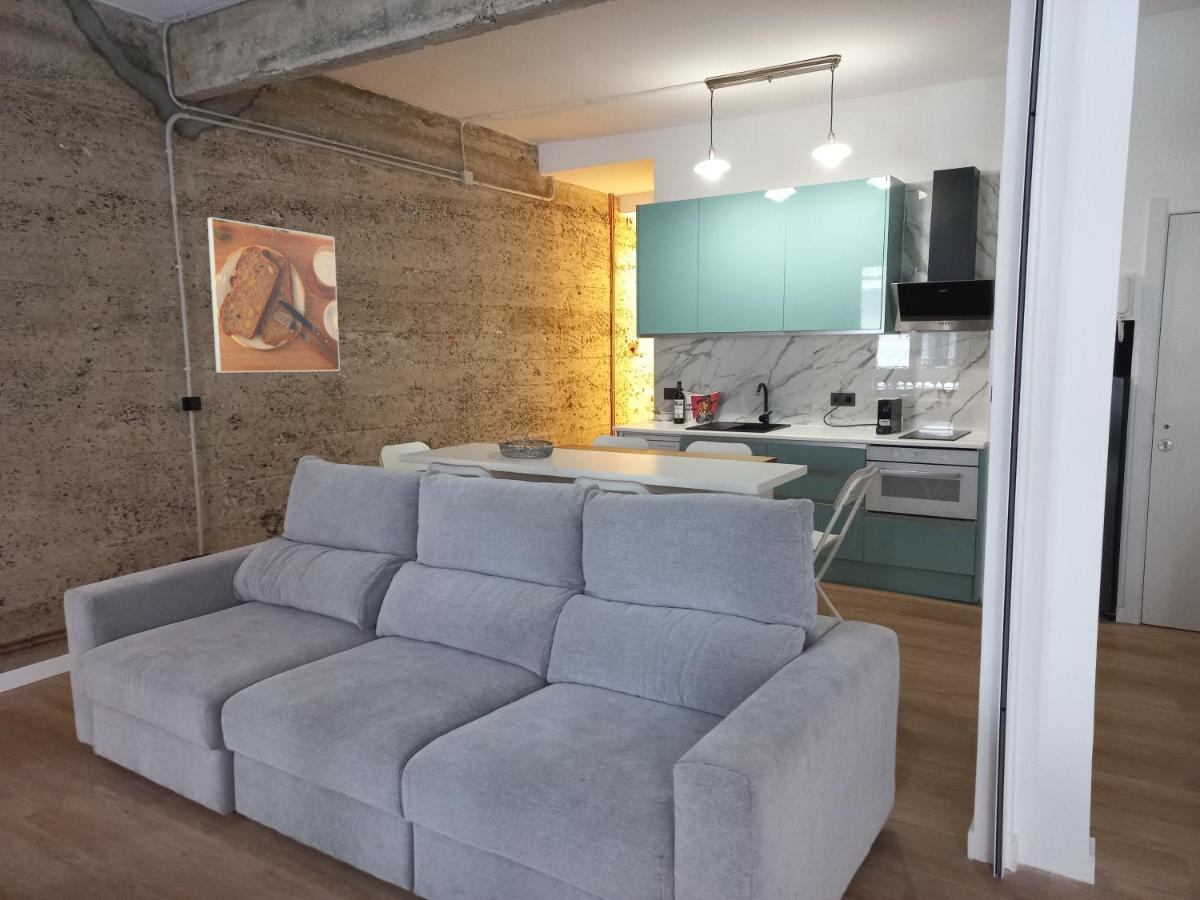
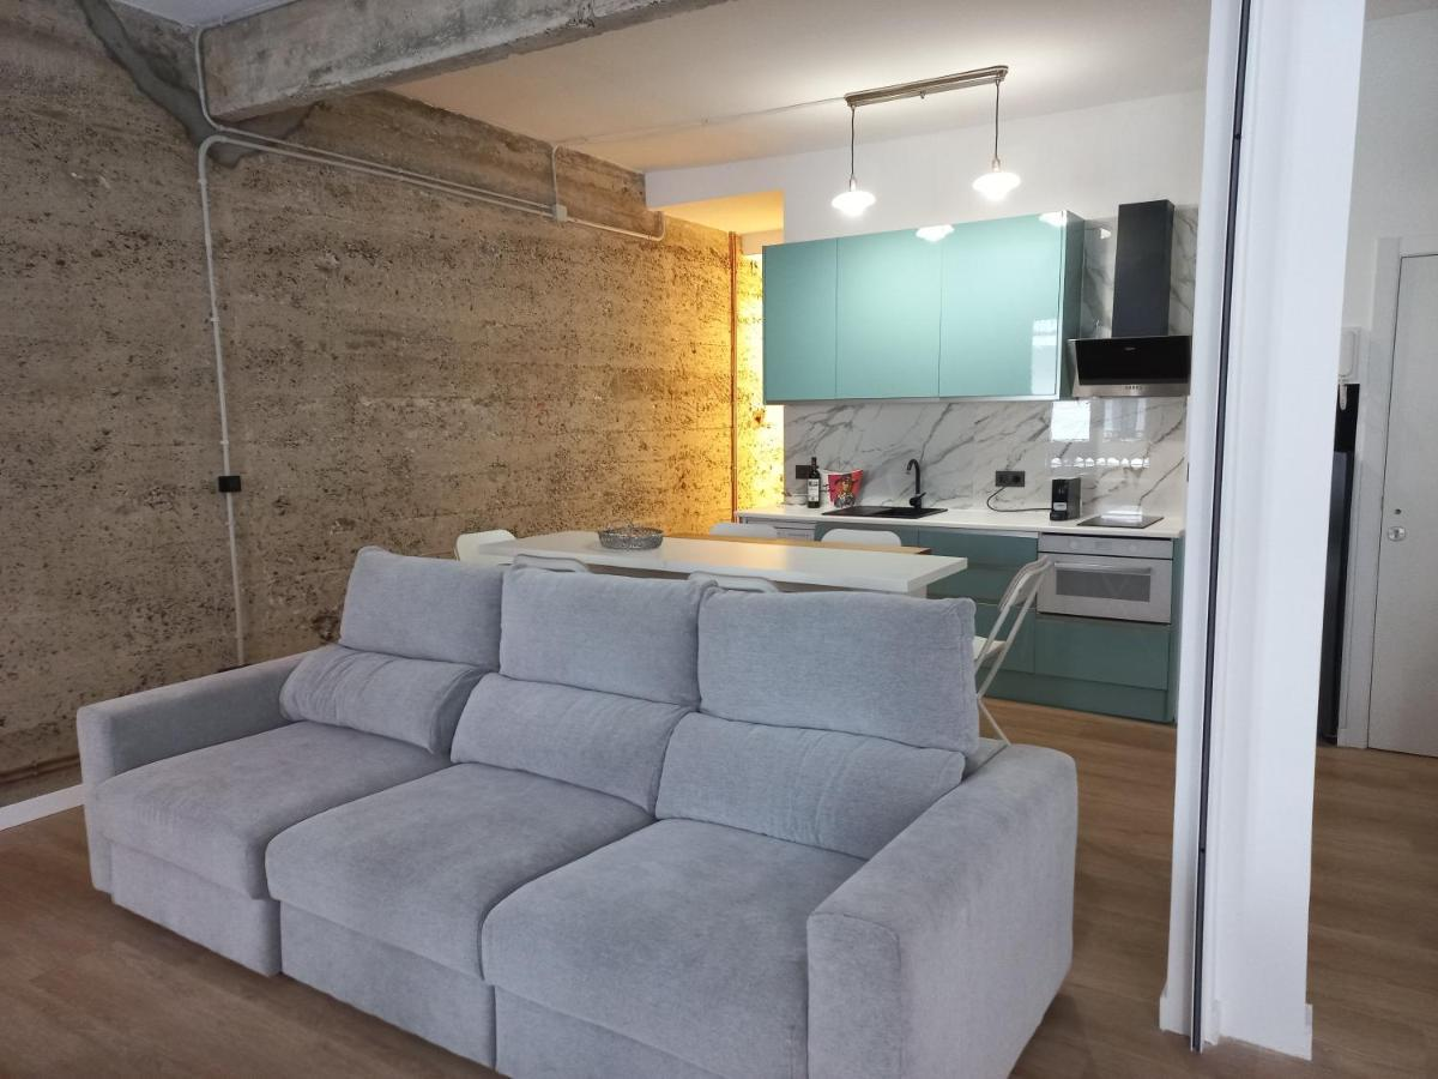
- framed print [206,216,341,373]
